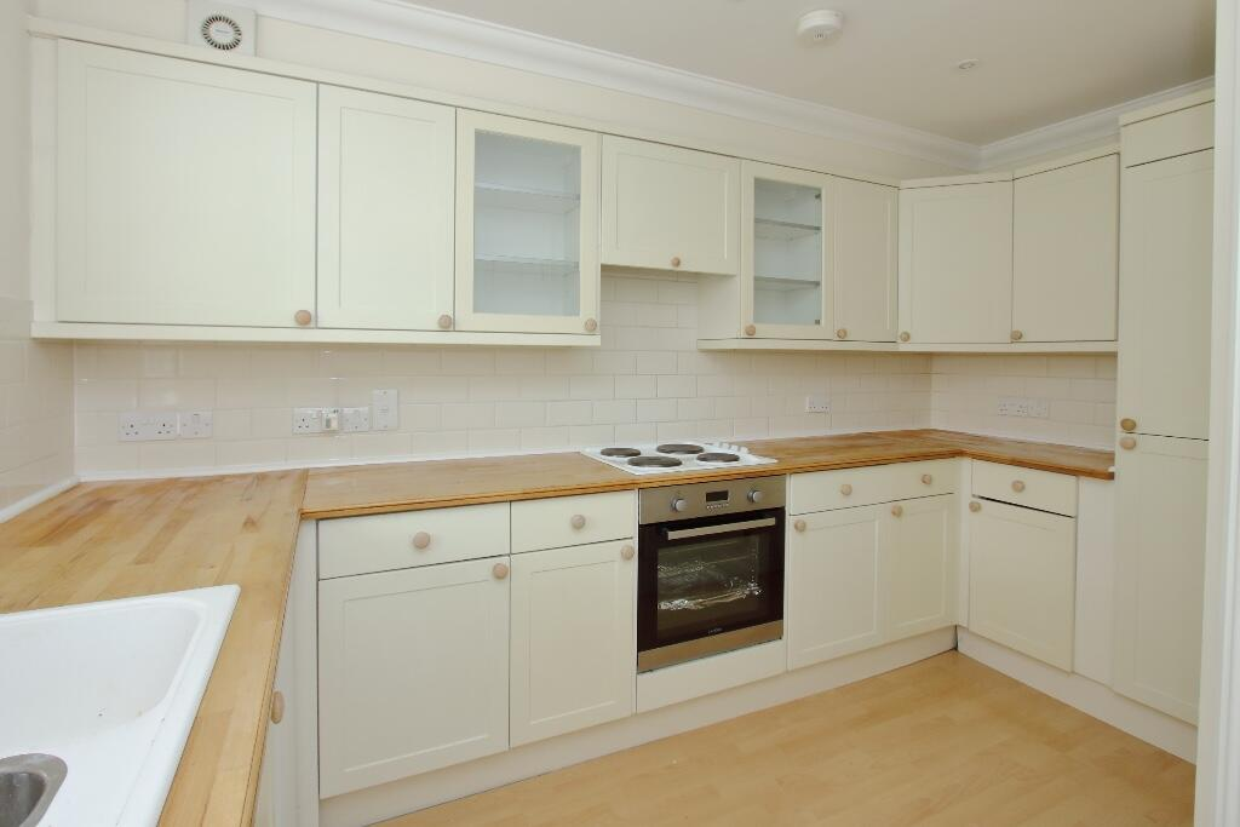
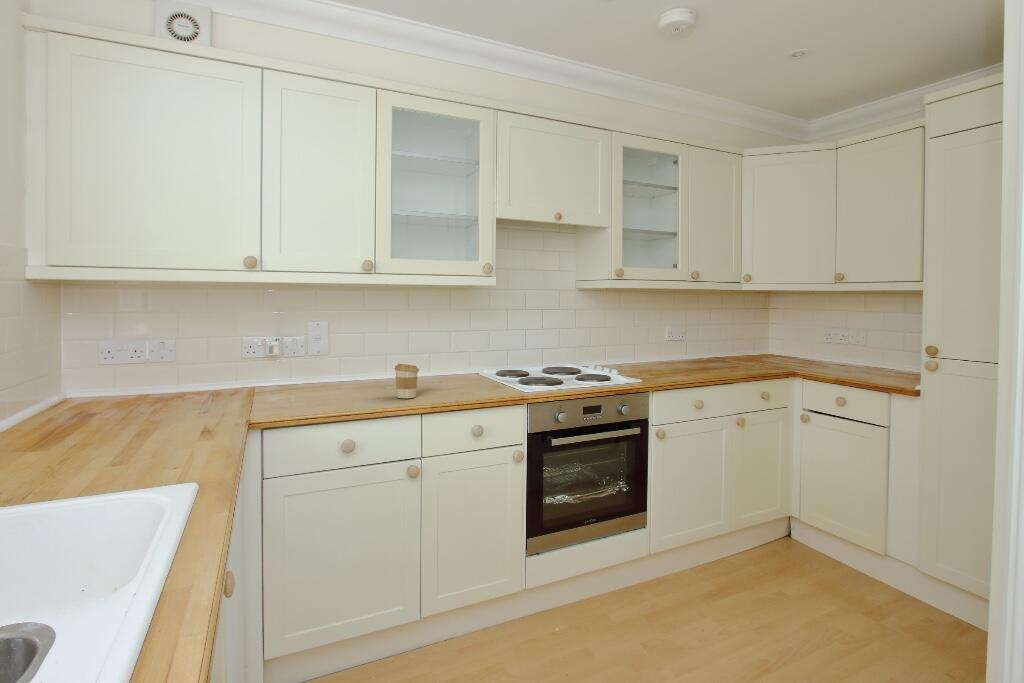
+ coffee cup [394,363,420,399]
